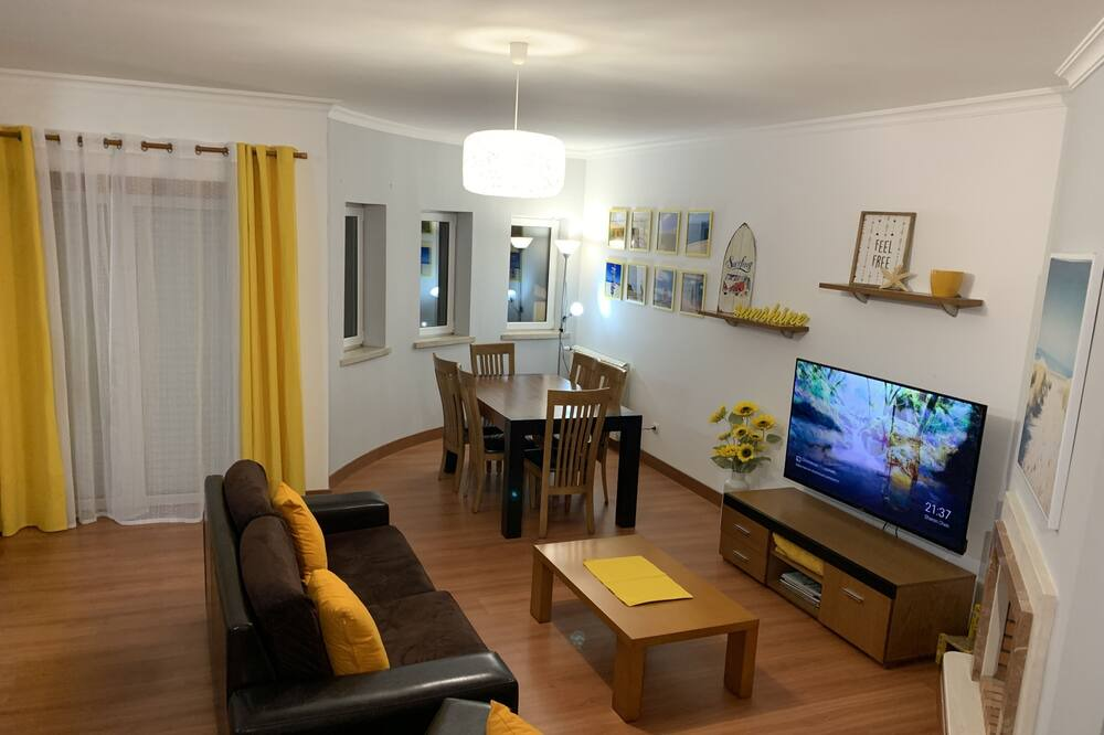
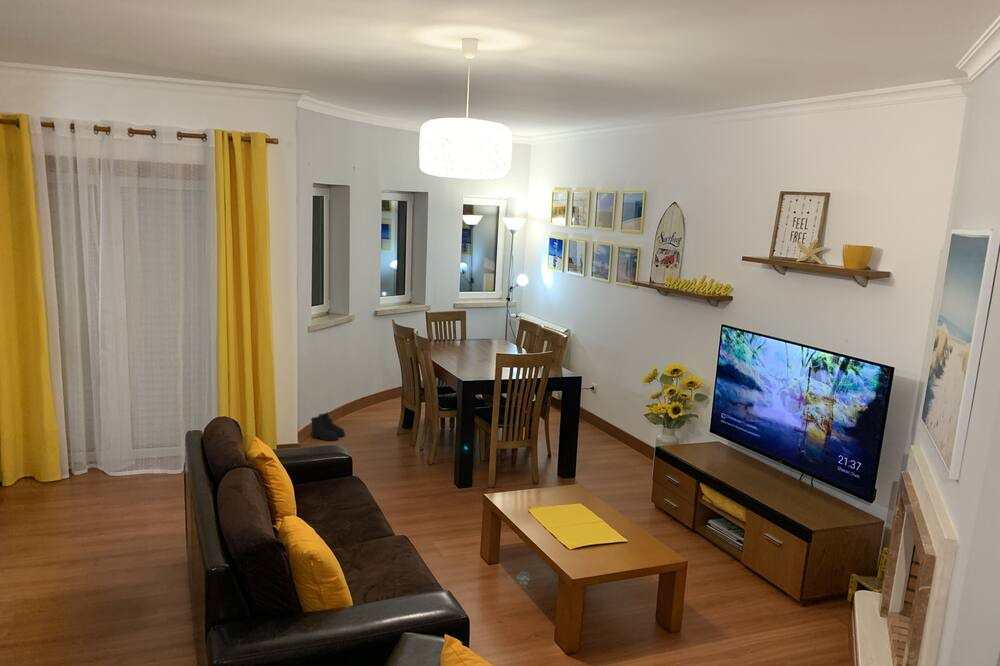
+ boots [310,411,346,442]
